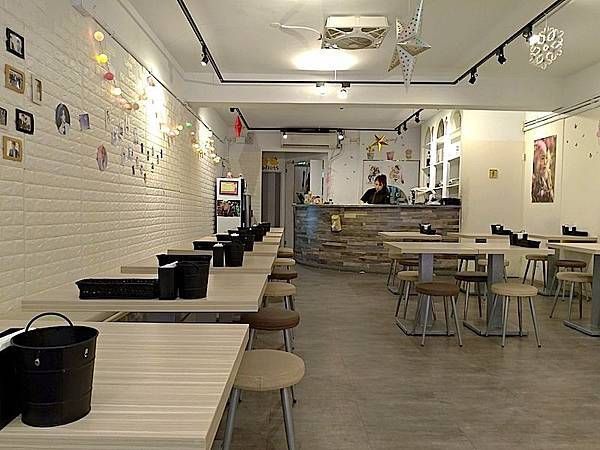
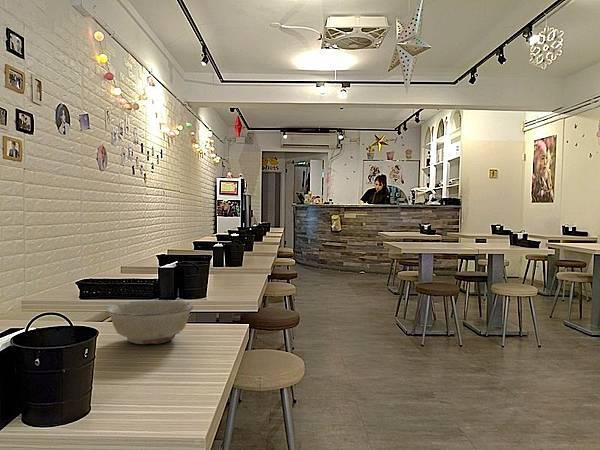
+ ceramic bowl [105,299,194,345]
